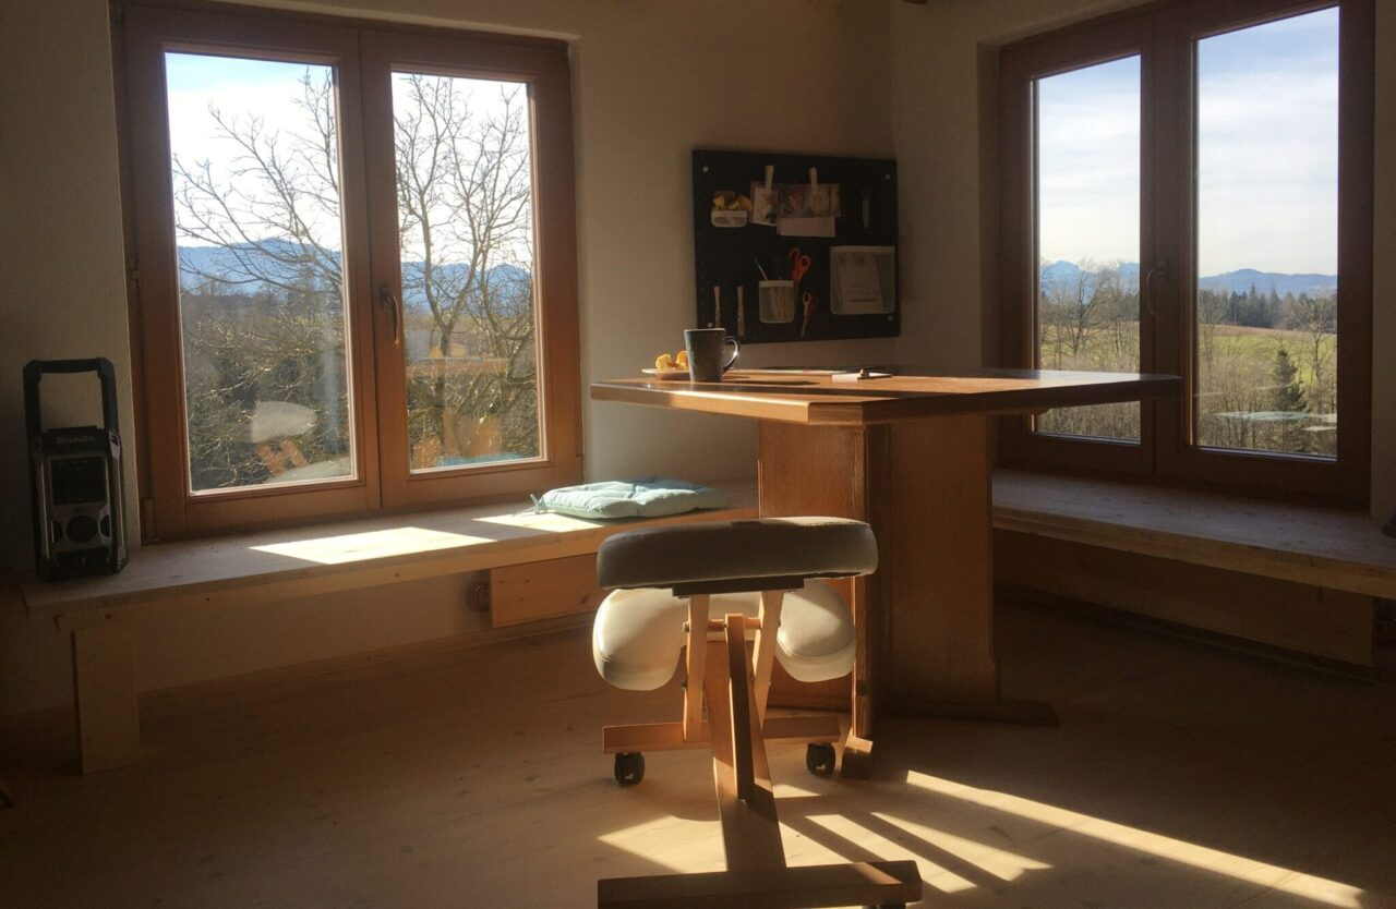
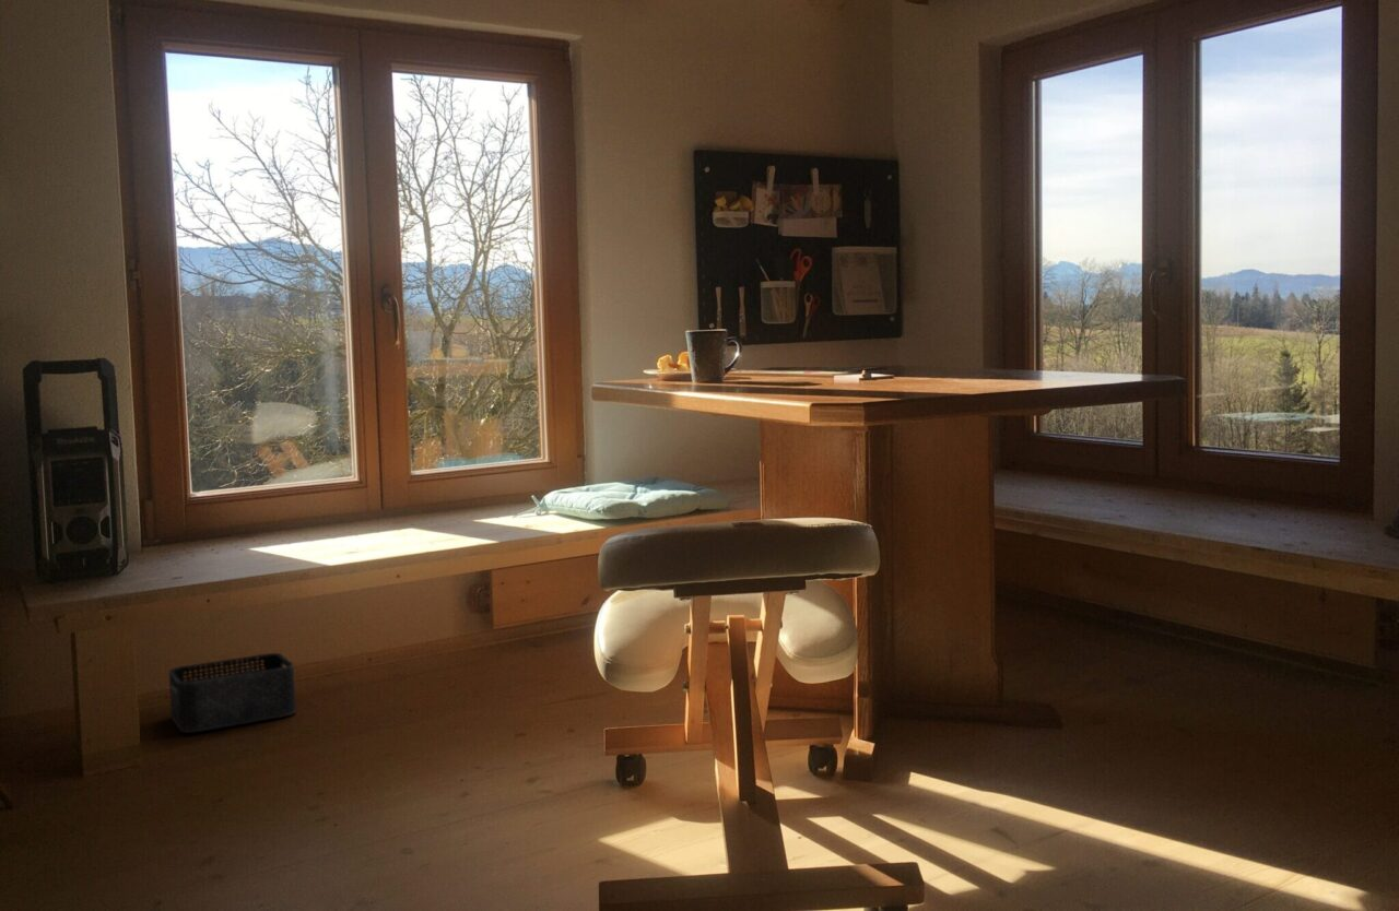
+ storage bin [167,652,297,734]
